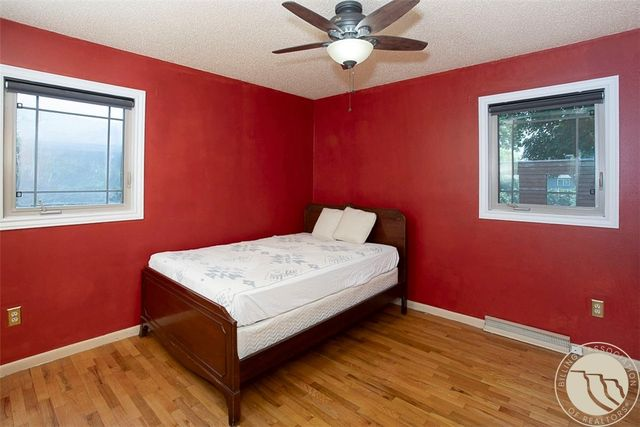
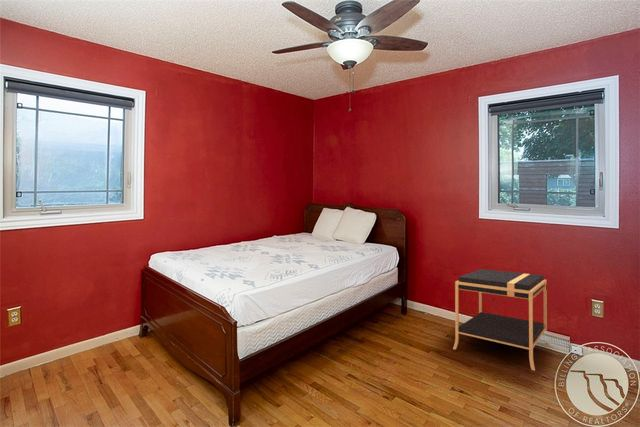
+ nightstand [452,268,550,372]
